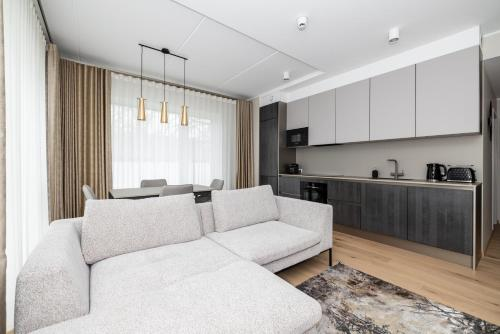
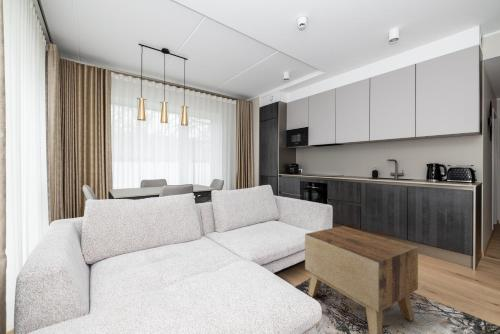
+ side table [304,225,419,334]
